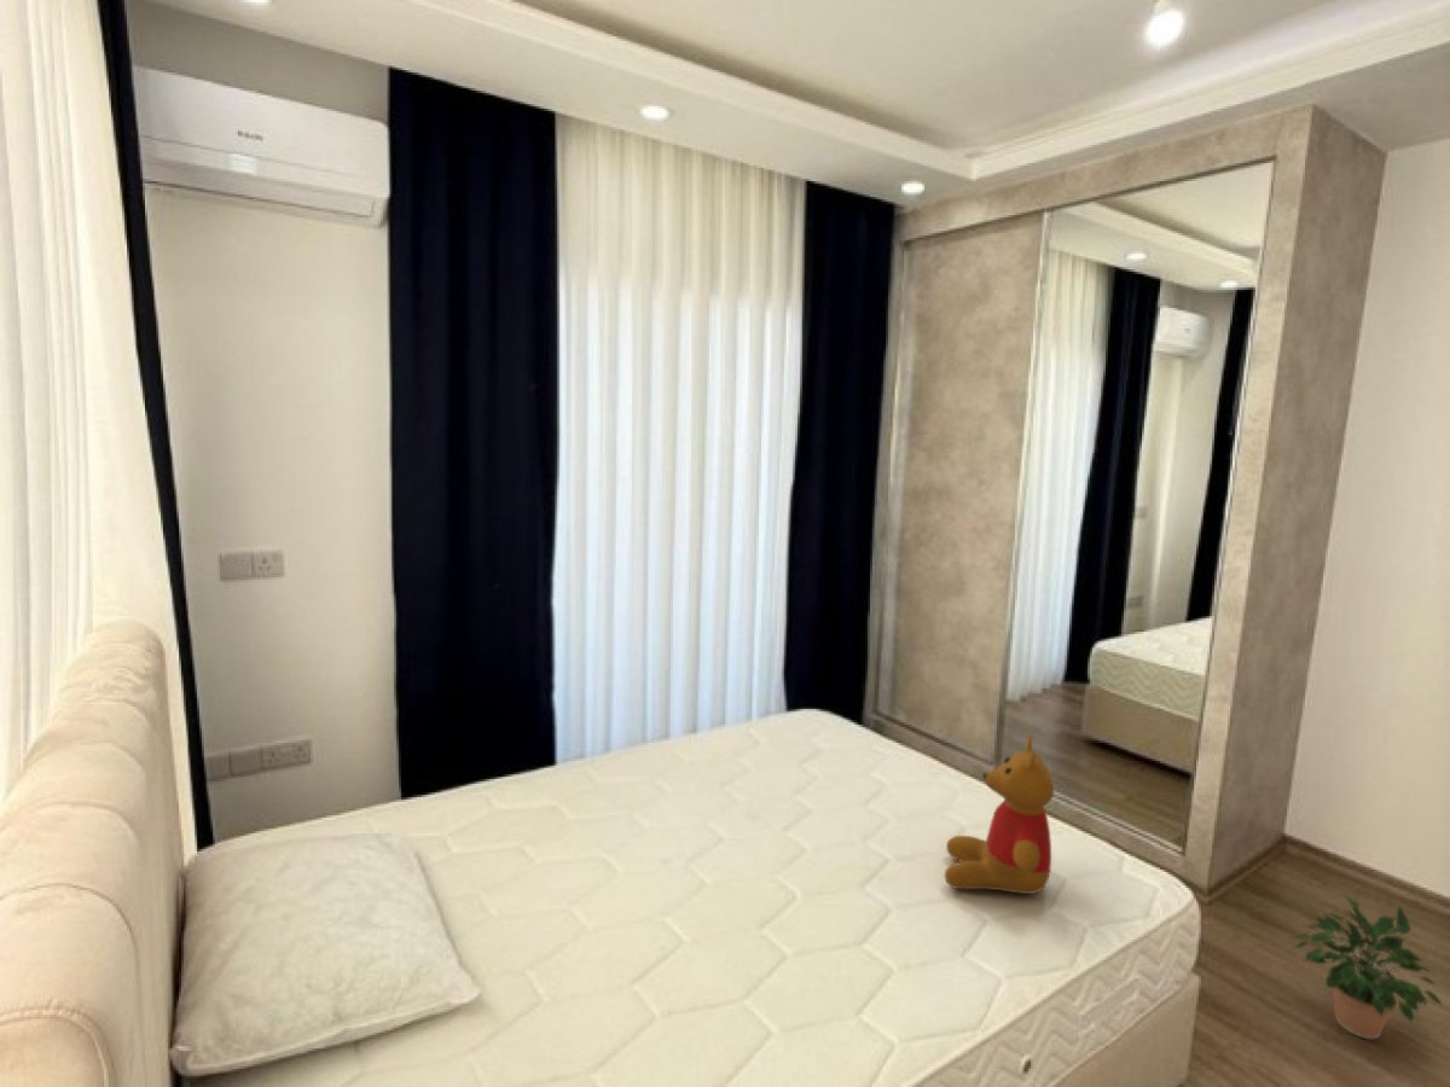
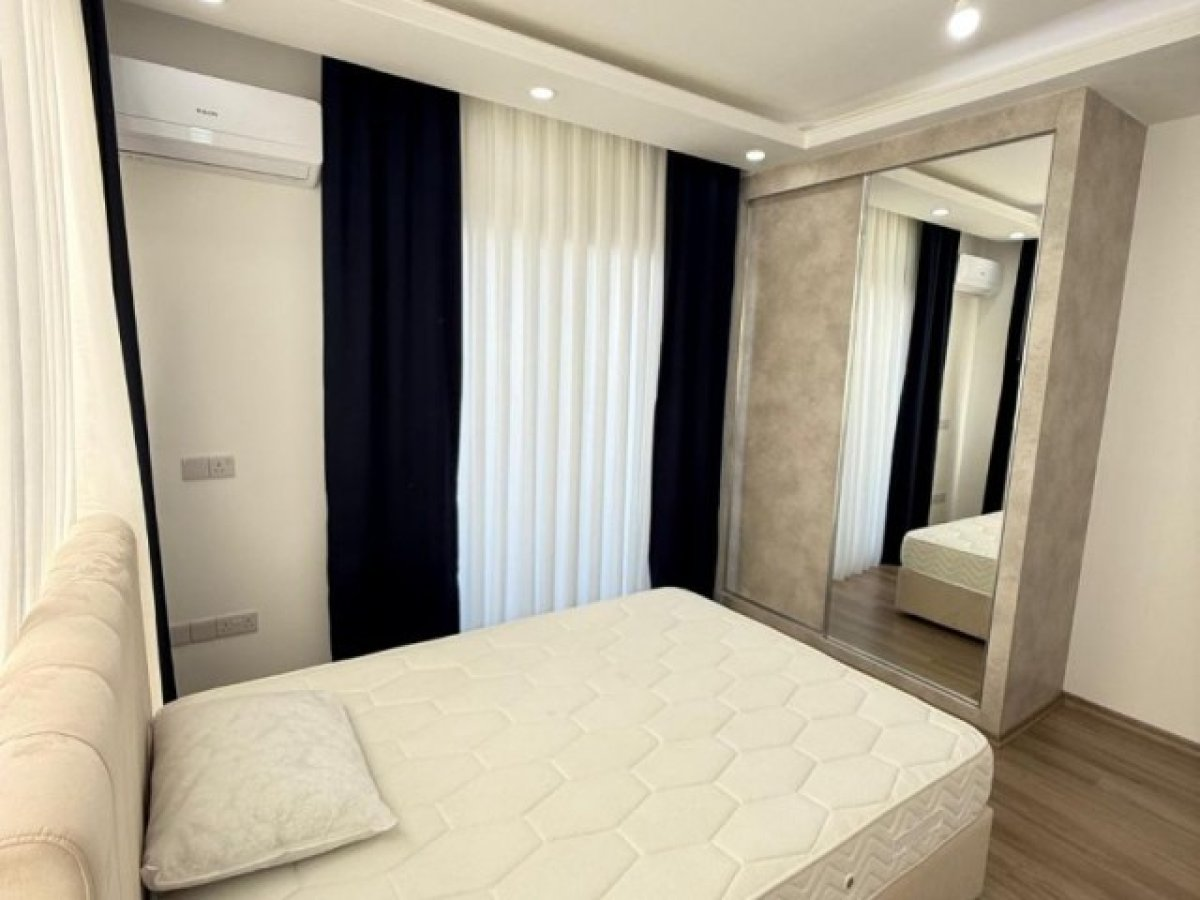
- teddy bear [944,733,1055,895]
- potted plant [1288,894,1444,1040]
